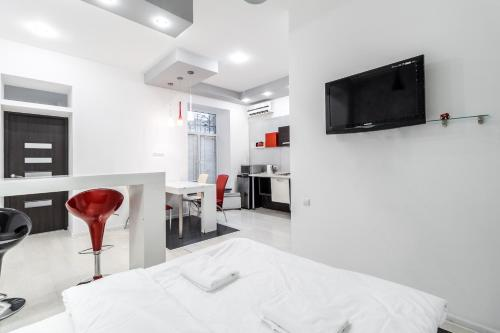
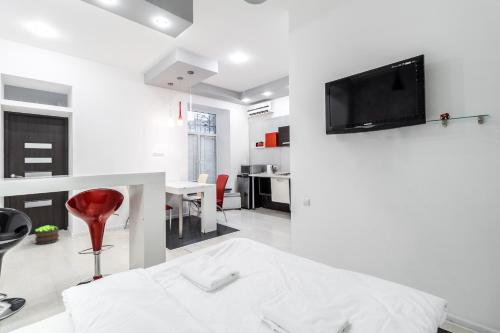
+ potted plant [34,224,60,246]
